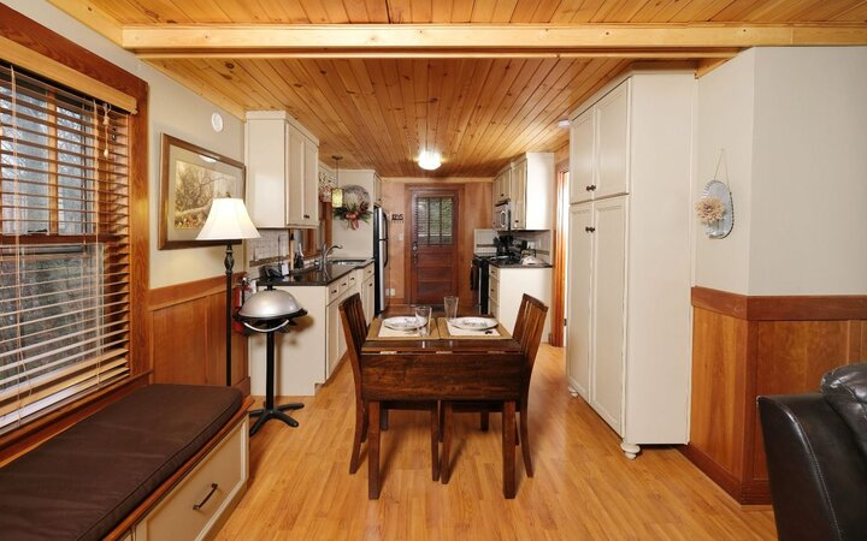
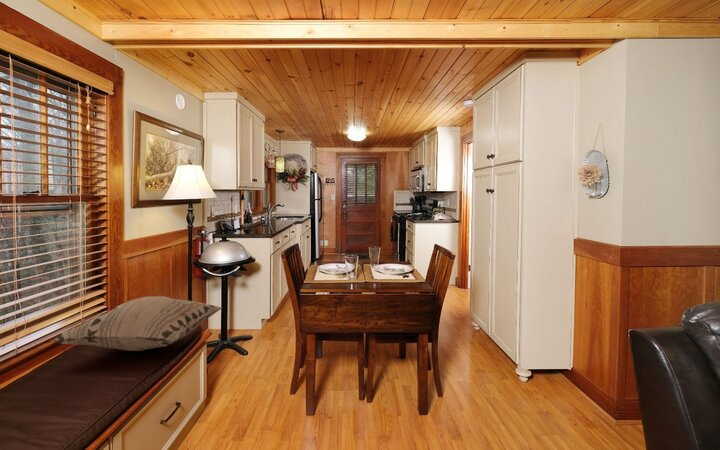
+ decorative pillow [51,295,223,352]
